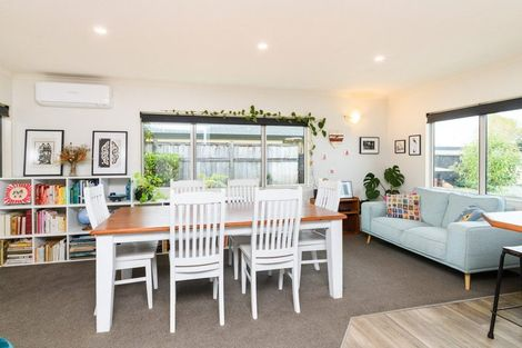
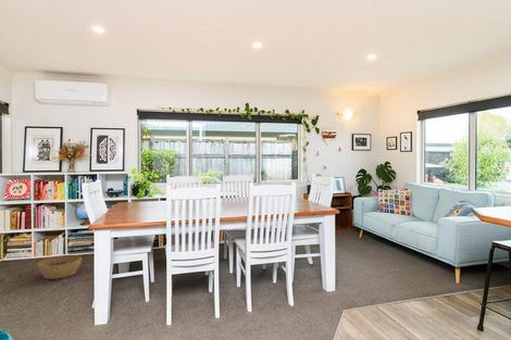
+ basket [36,254,83,280]
